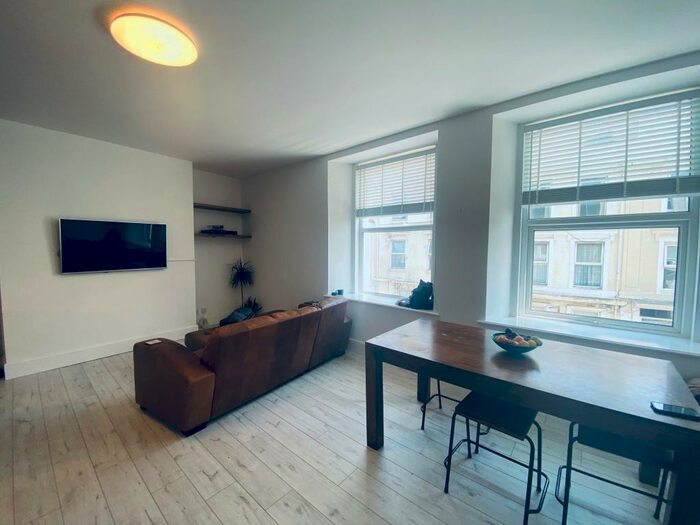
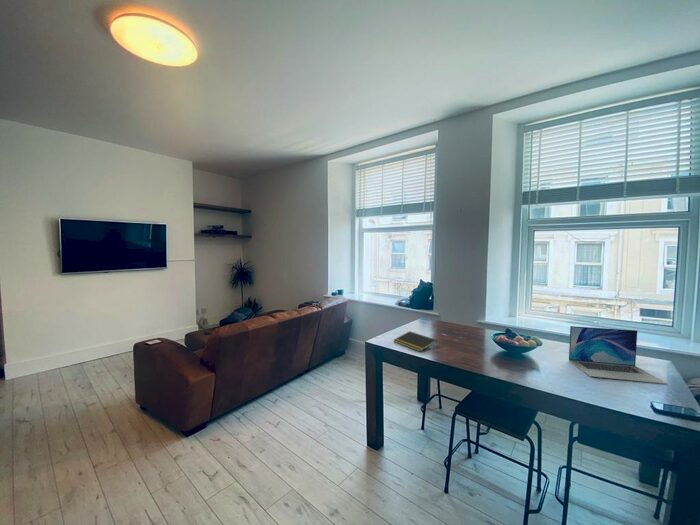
+ notepad [393,330,438,352]
+ laptop [568,325,669,385]
